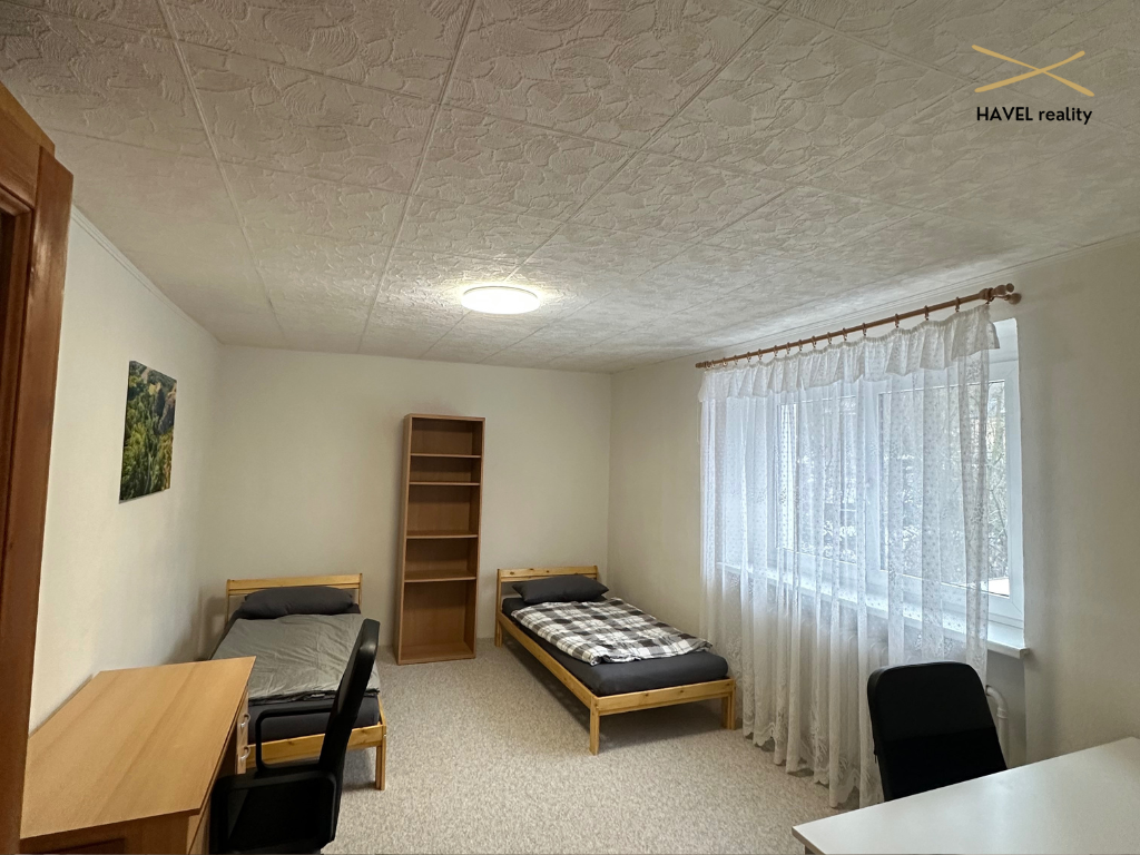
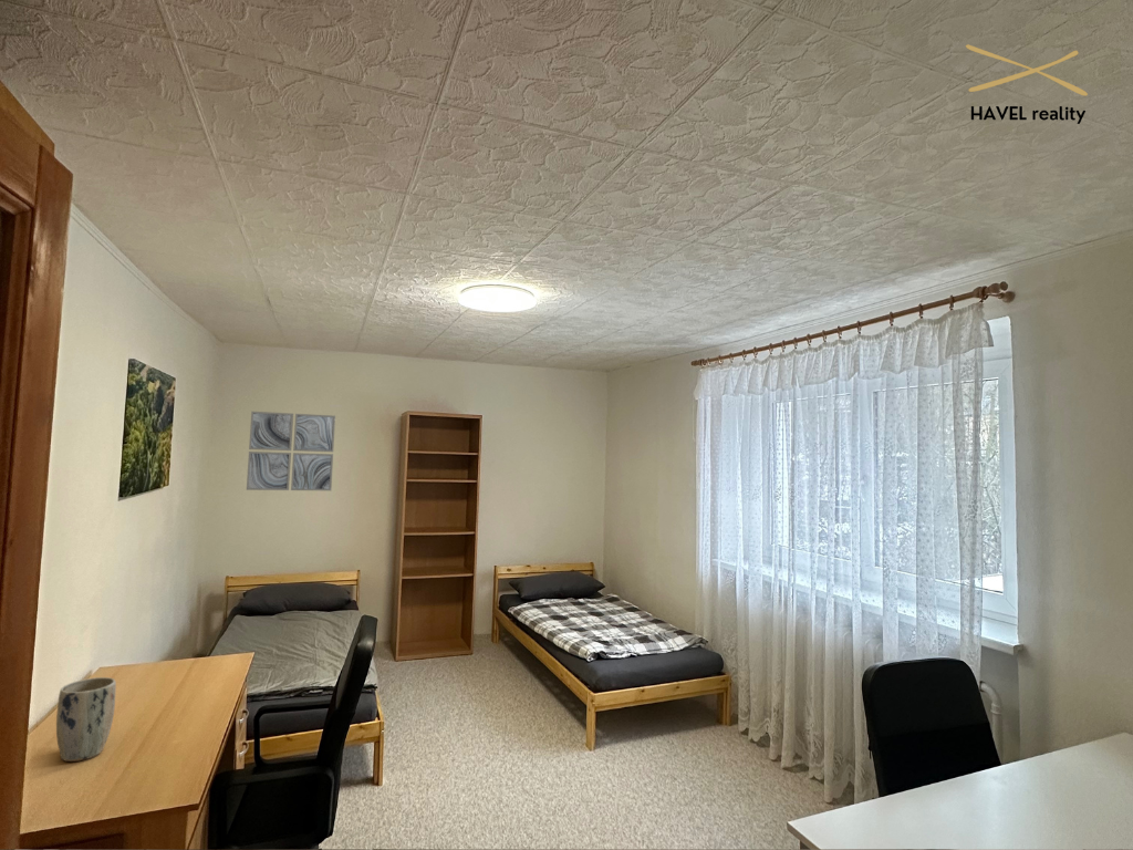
+ plant pot [55,676,117,763]
+ wall art [246,411,336,491]
